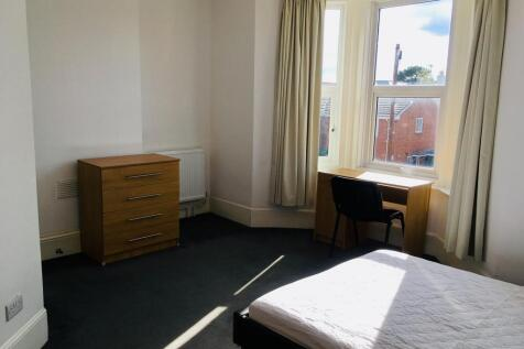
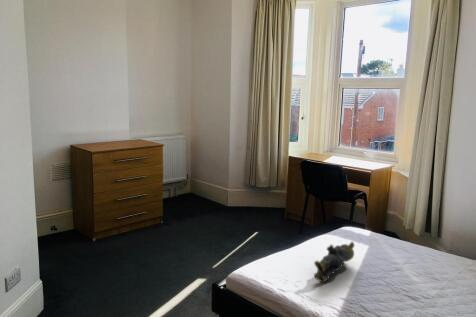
+ teddy bear [313,241,355,284]
